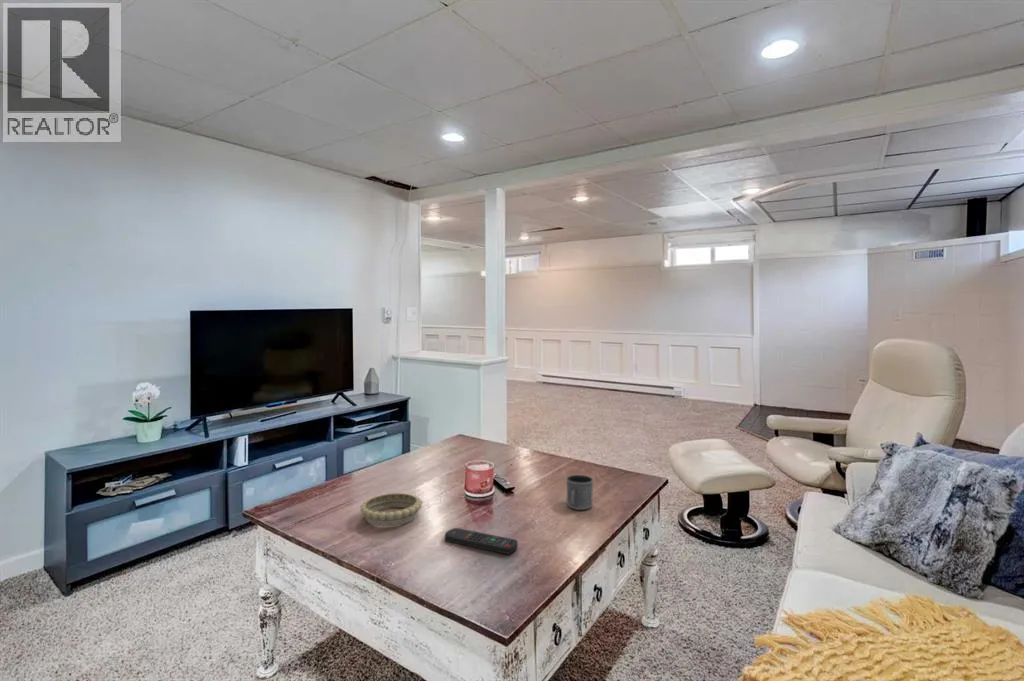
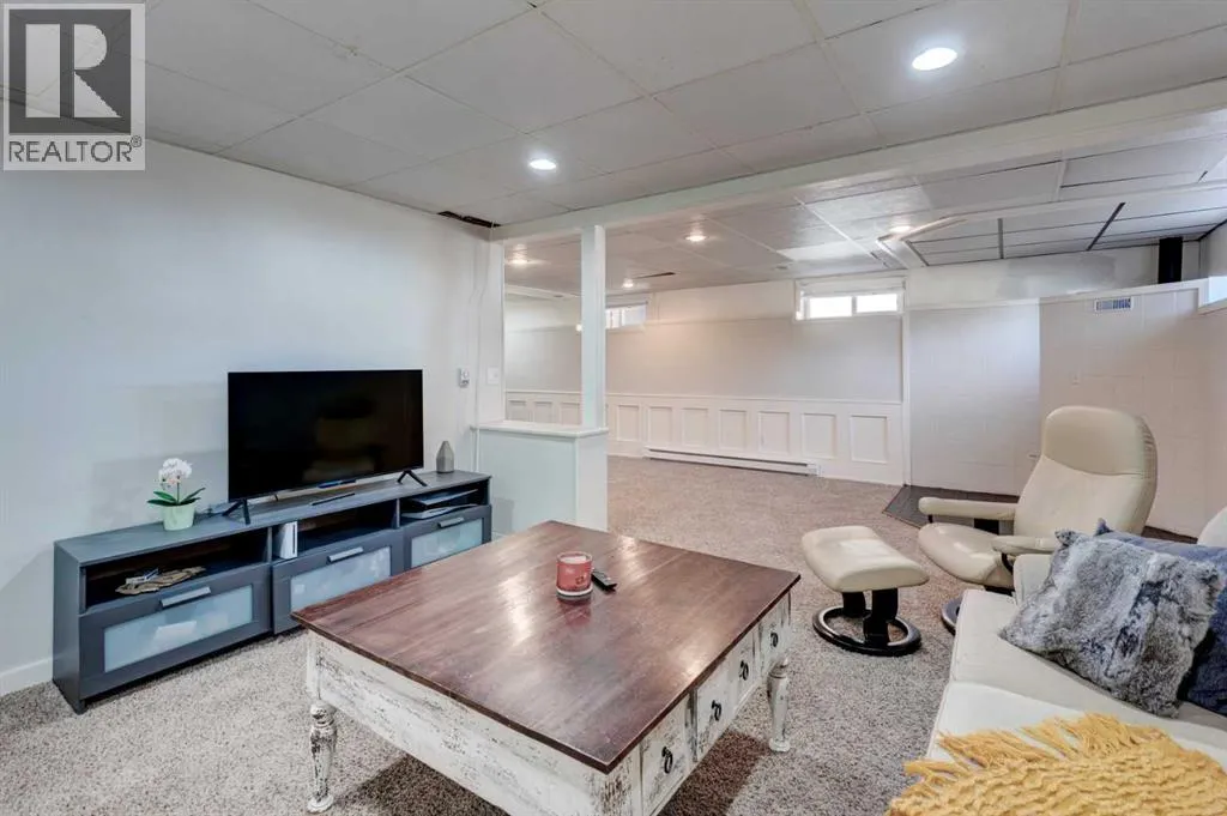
- decorative bowl [359,492,423,528]
- mug [565,474,594,511]
- remote control [444,527,519,555]
